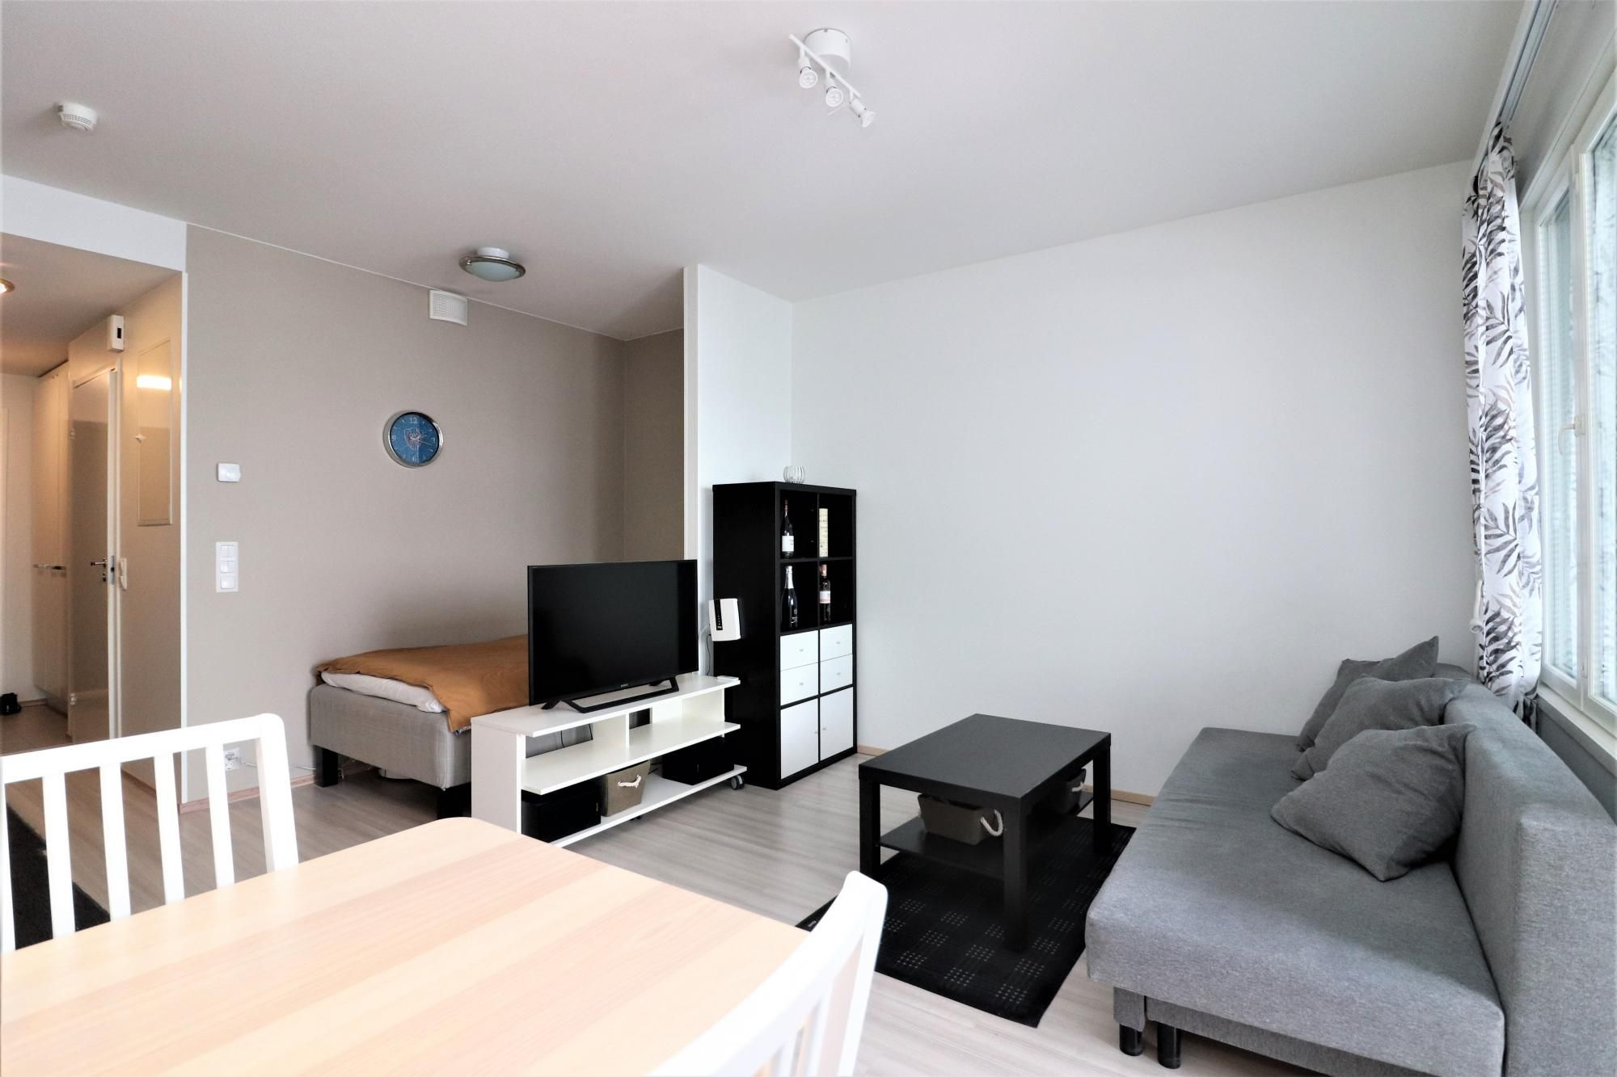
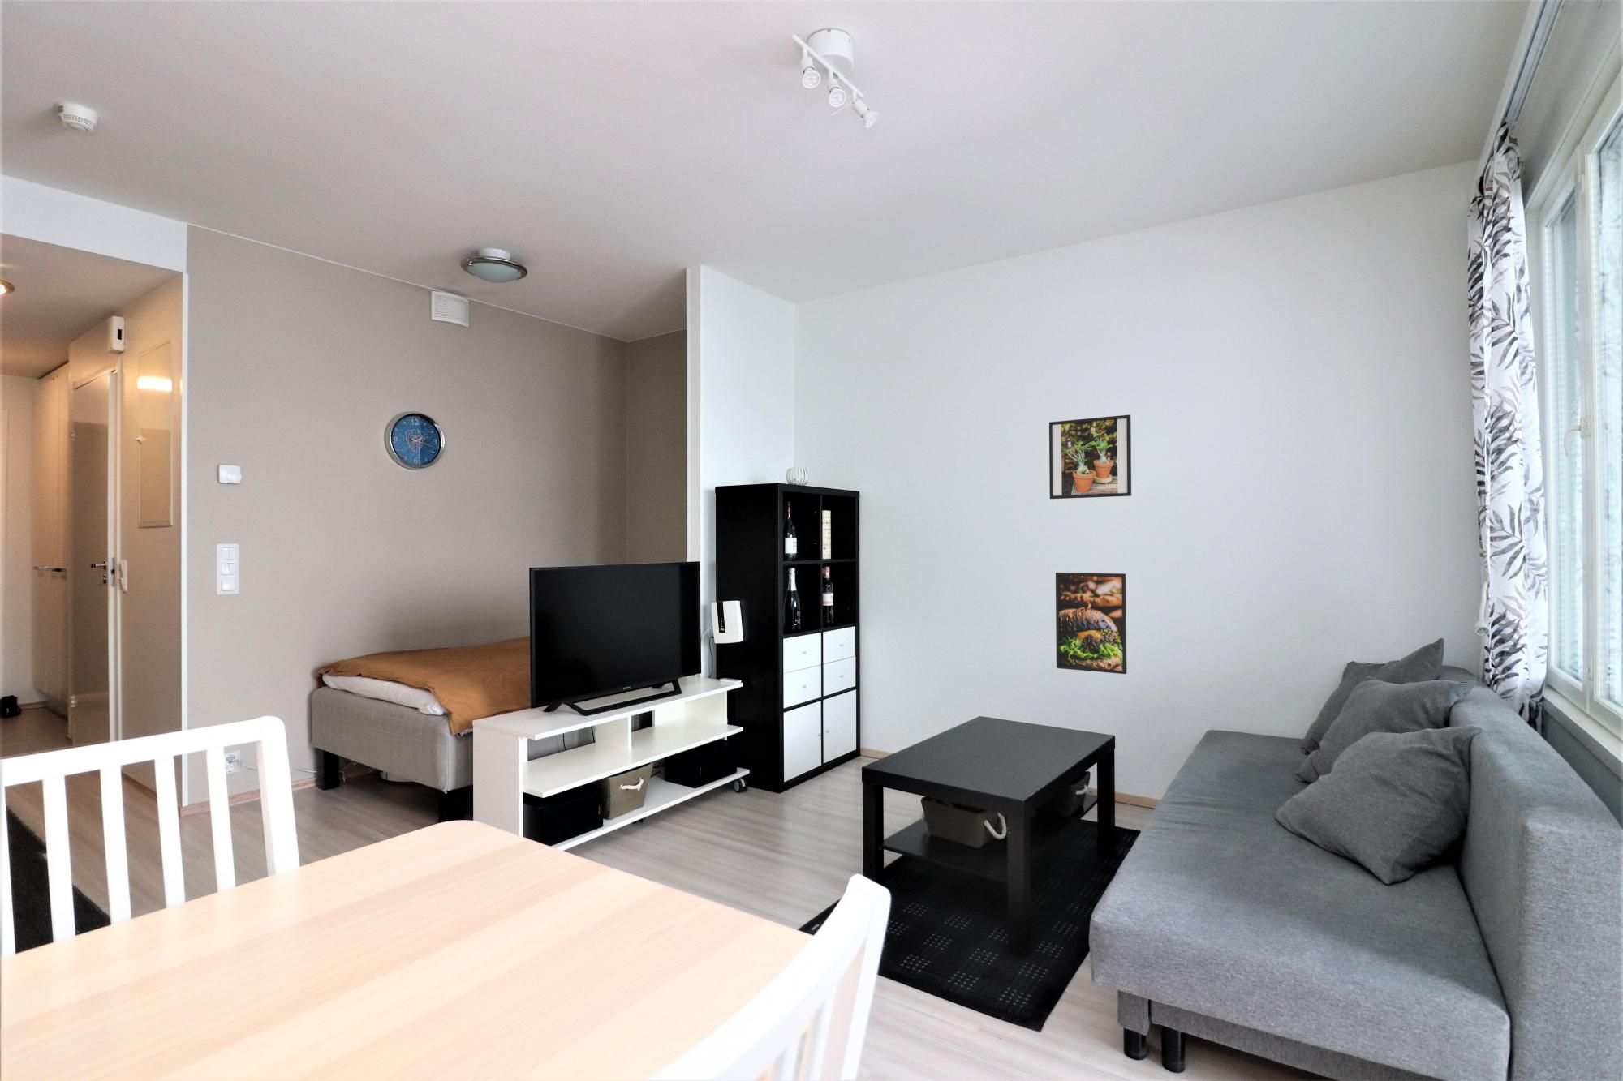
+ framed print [1055,572,1128,674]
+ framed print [1049,414,1132,499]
